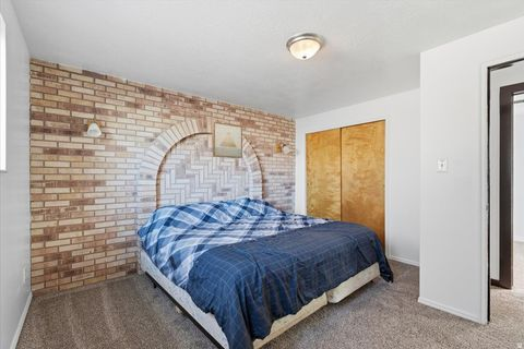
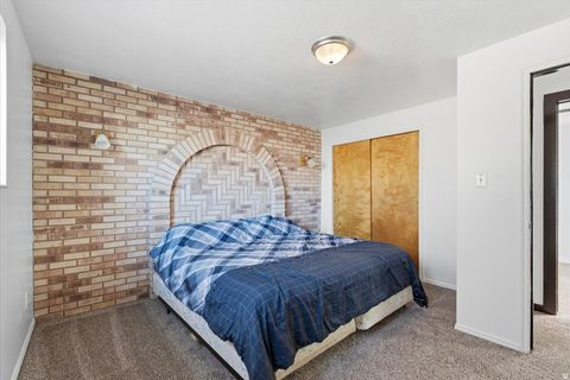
- wall art [212,121,243,159]
